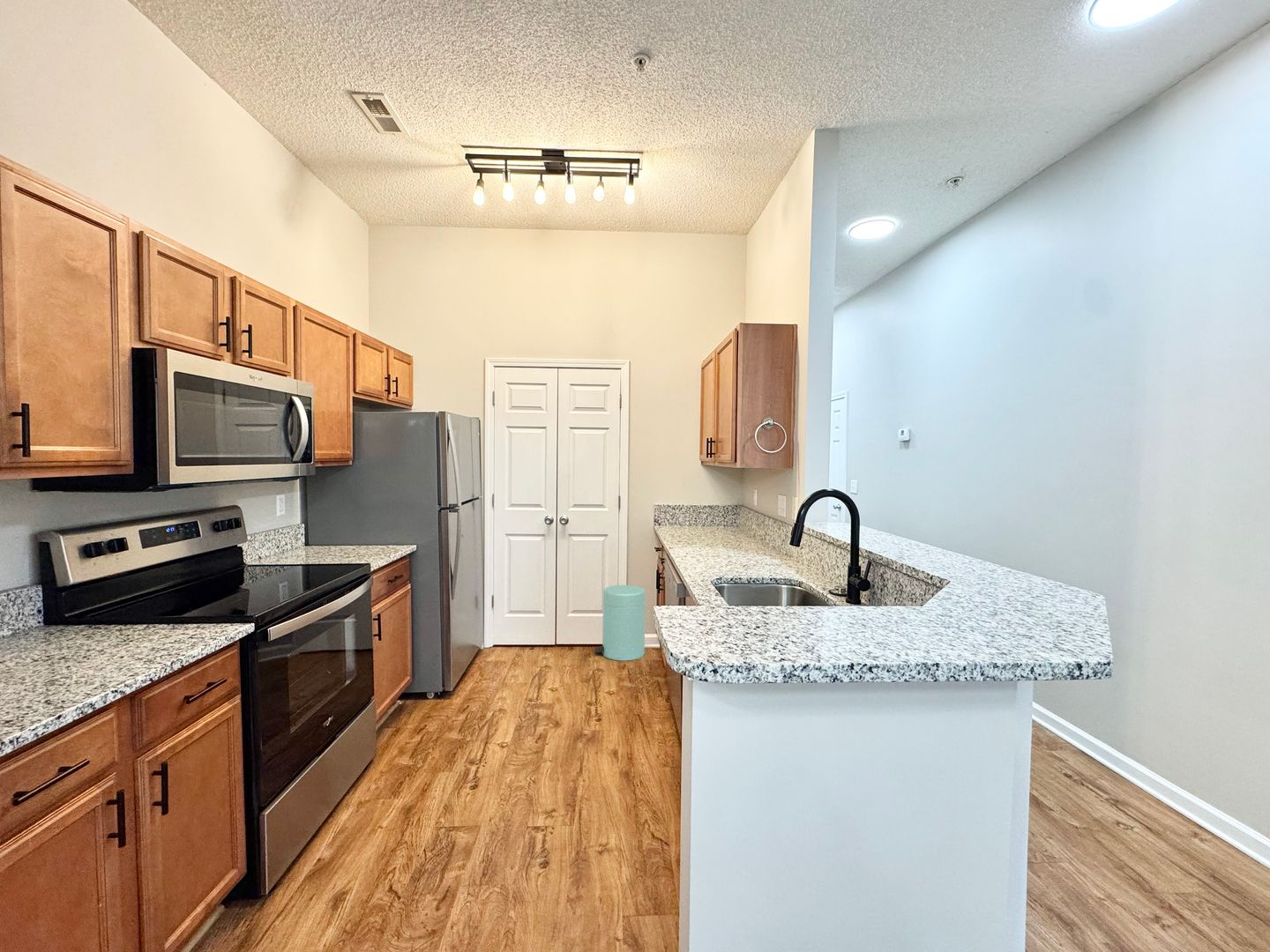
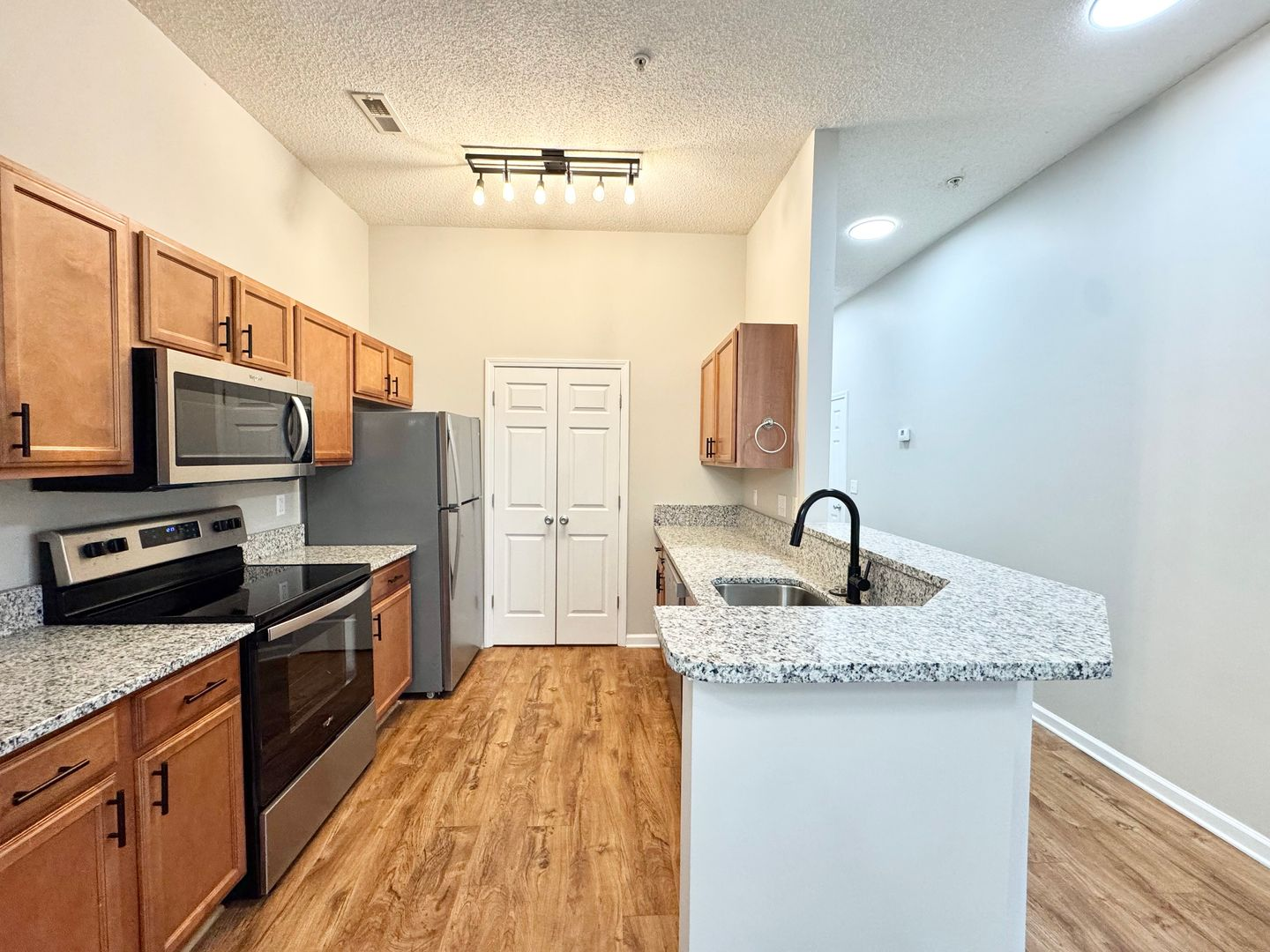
- trash can [594,584,646,662]
